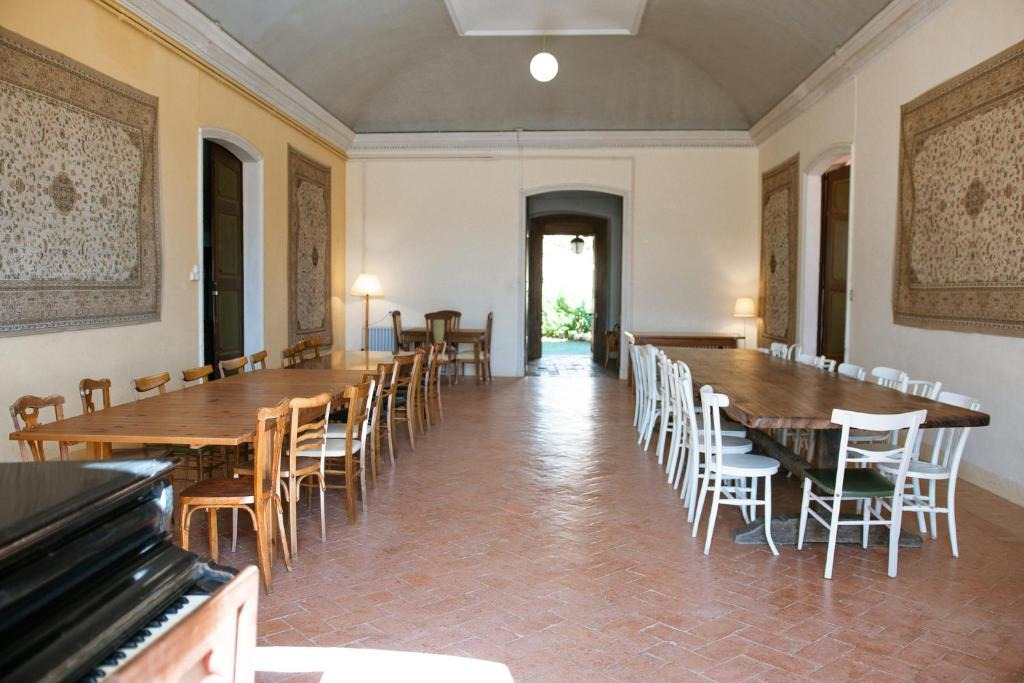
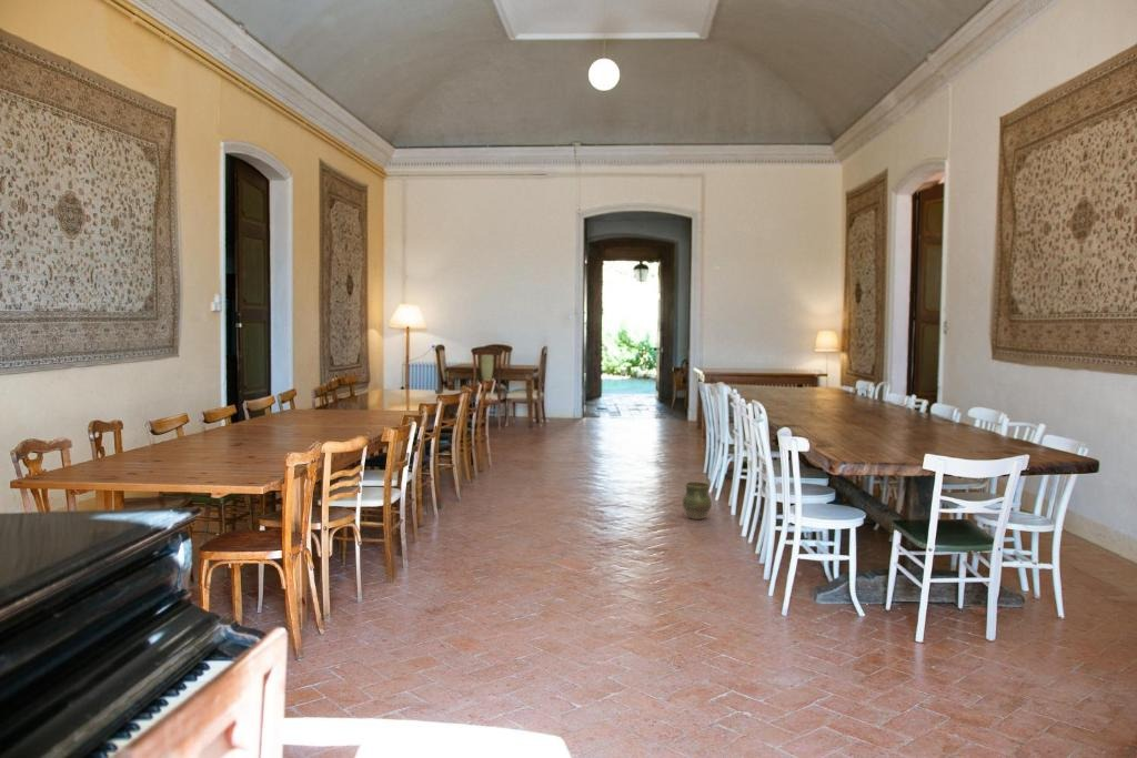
+ ceramic jug [682,481,713,521]
